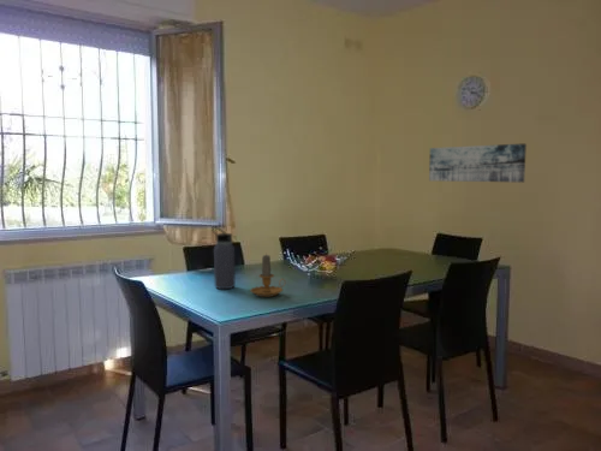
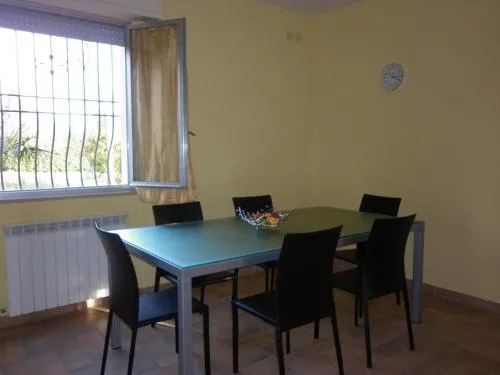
- wall art [428,143,528,184]
- candle [249,253,287,298]
- water bottle [210,225,237,290]
